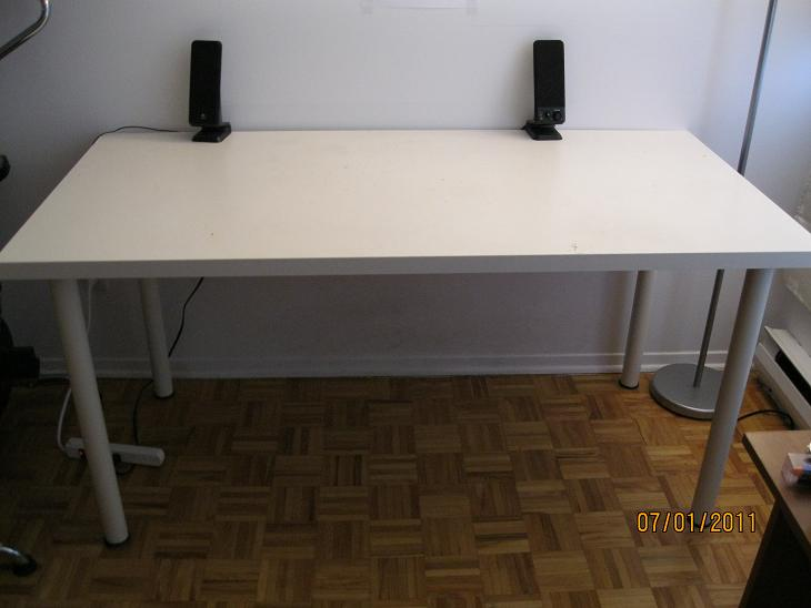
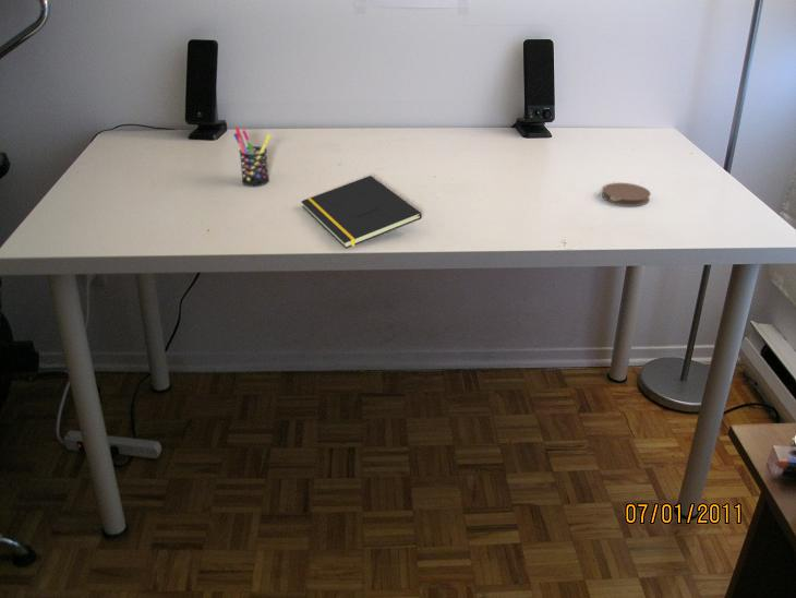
+ coaster [601,182,652,207]
+ pen holder [232,125,273,187]
+ notepad [300,175,423,250]
